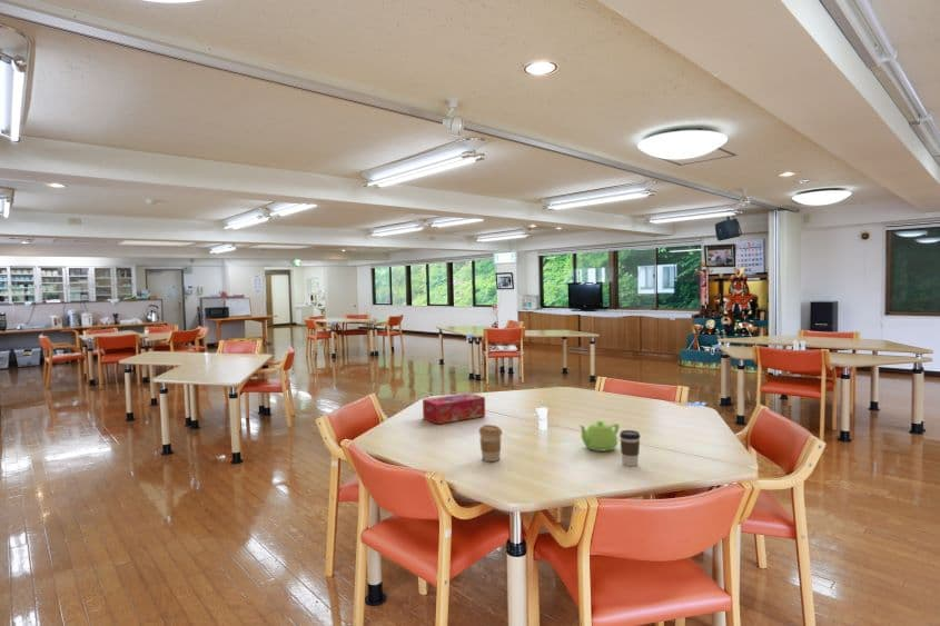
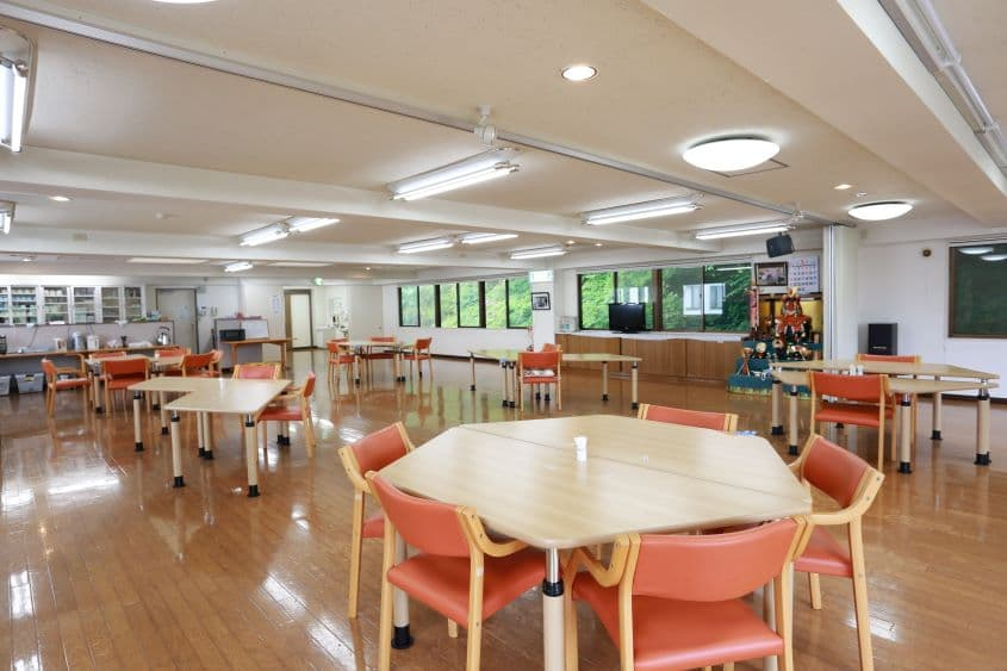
- coffee cup [619,429,642,467]
- tissue box [422,393,486,425]
- teapot [577,419,621,453]
- coffee cup [478,424,504,463]
